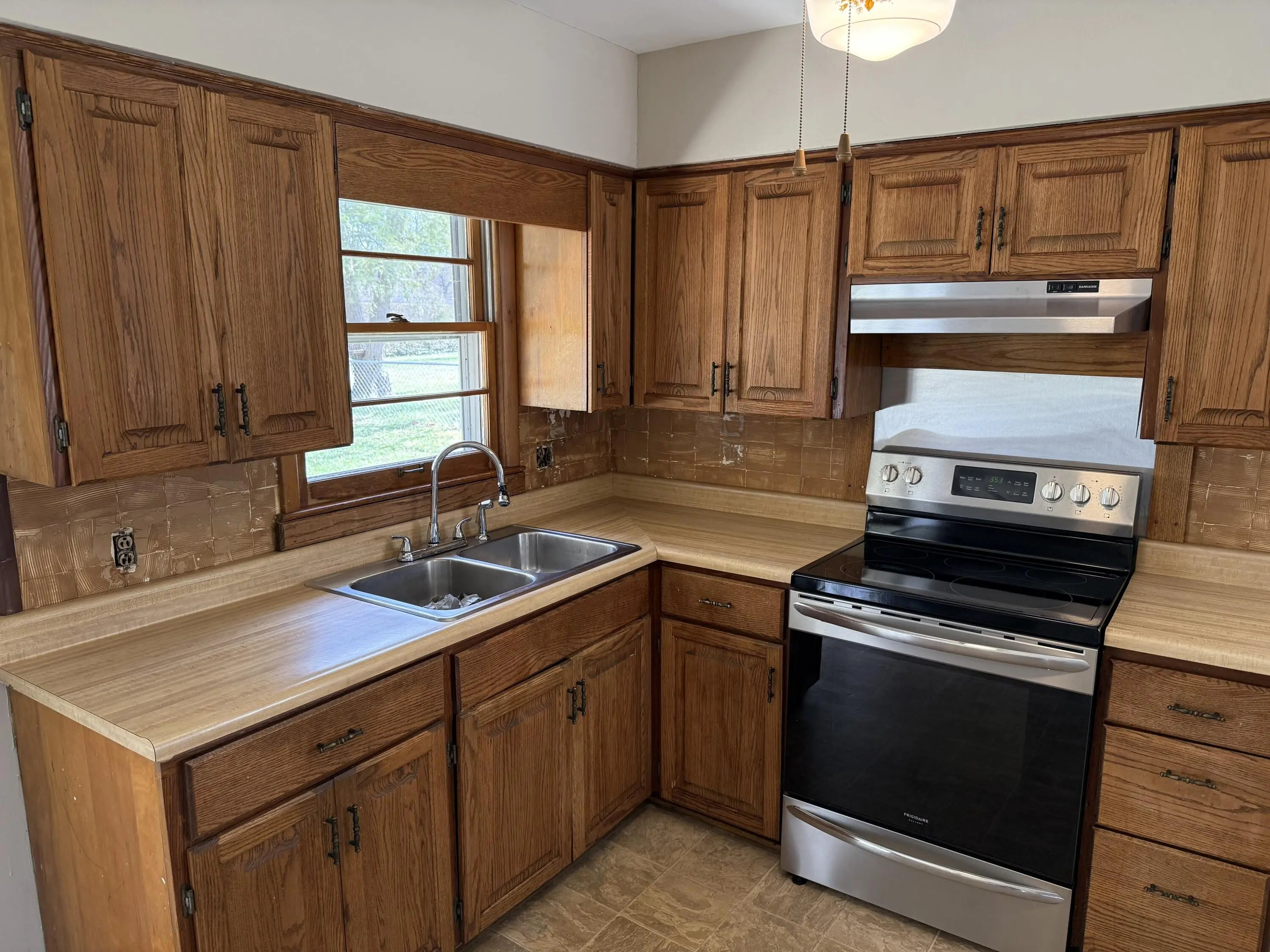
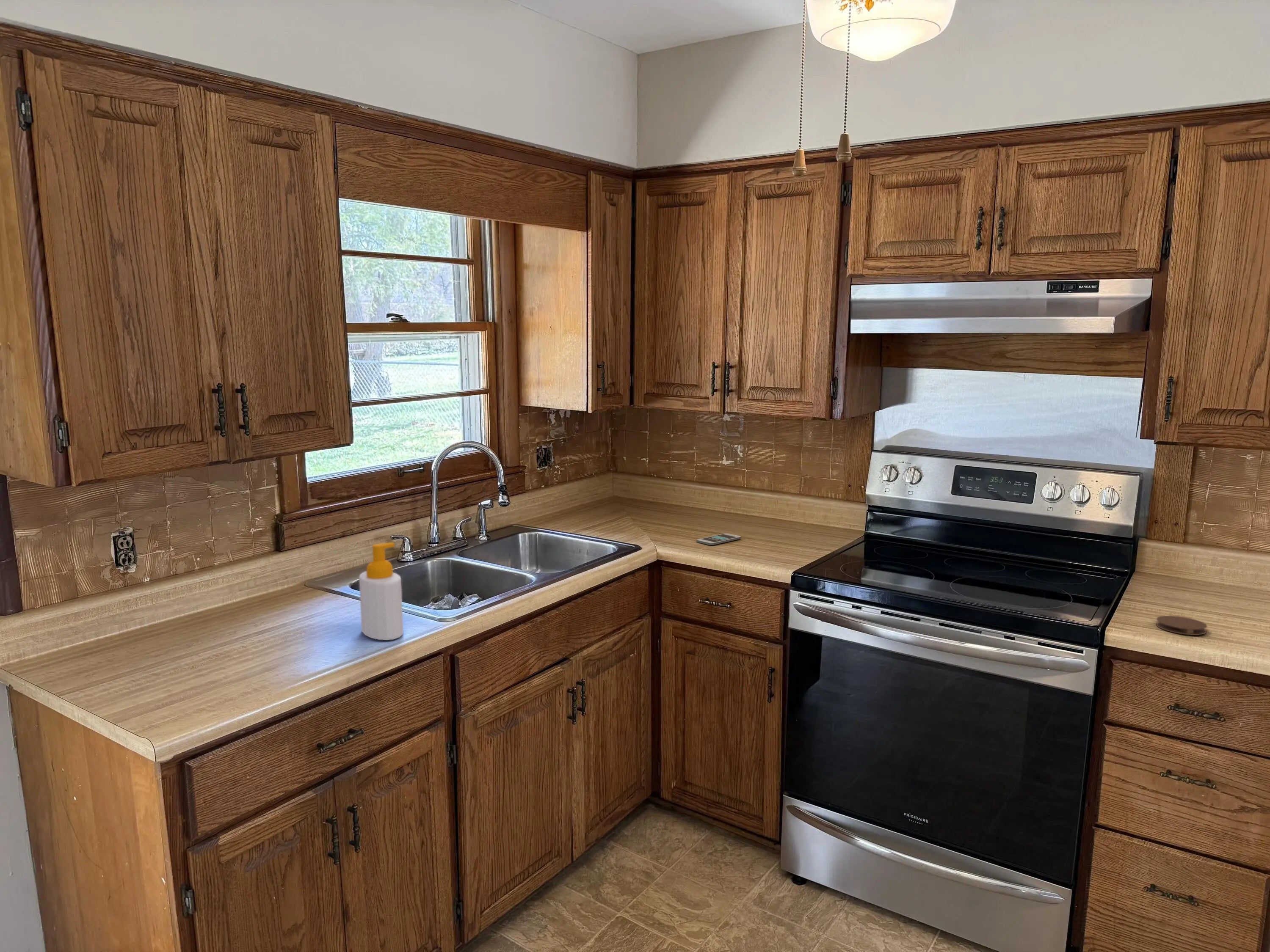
+ smartphone [696,533,742,546]
+ coaster [1156,615,1208,636]
+ soap bottle [359,542,404,641]
